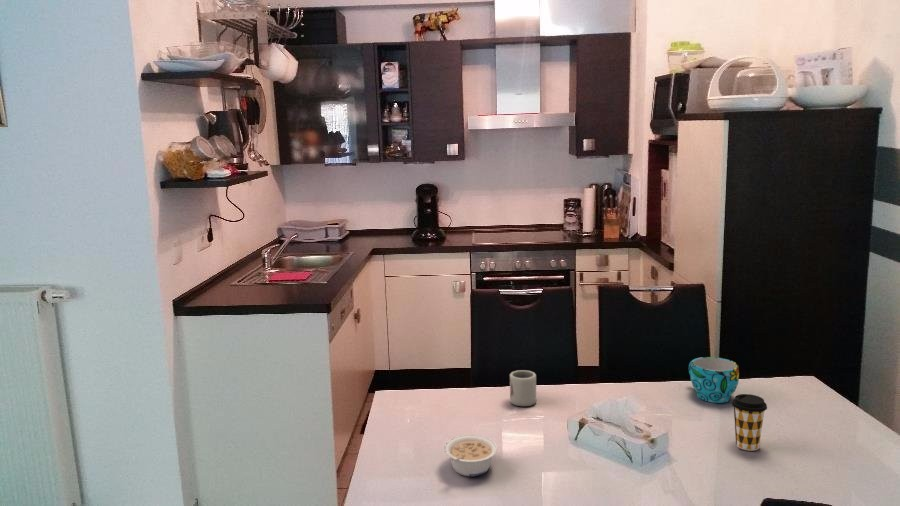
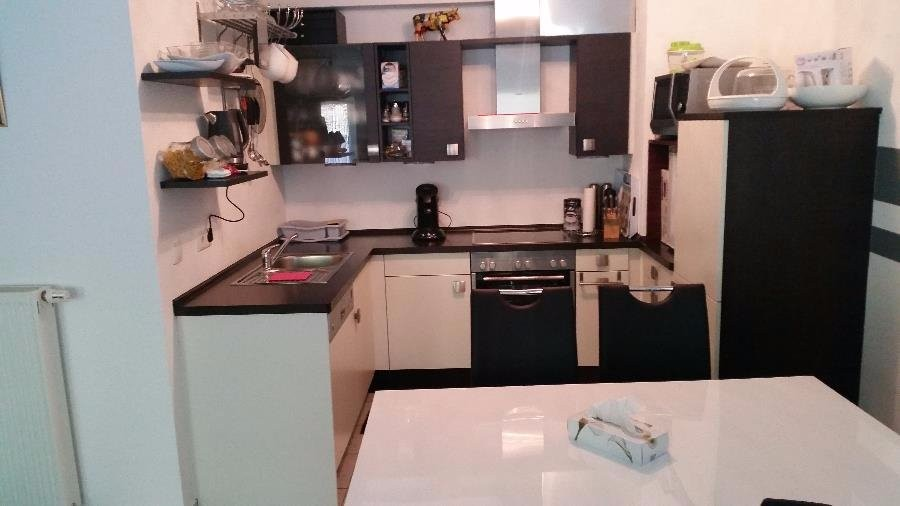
- coffee cup [731,393,768,452]
- cup [509,369,537,407]
- legume [443,434,498,477]
- cup [688,356,740,404]
